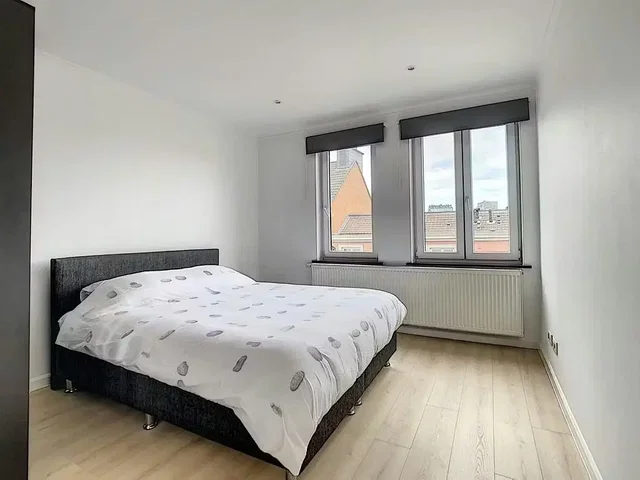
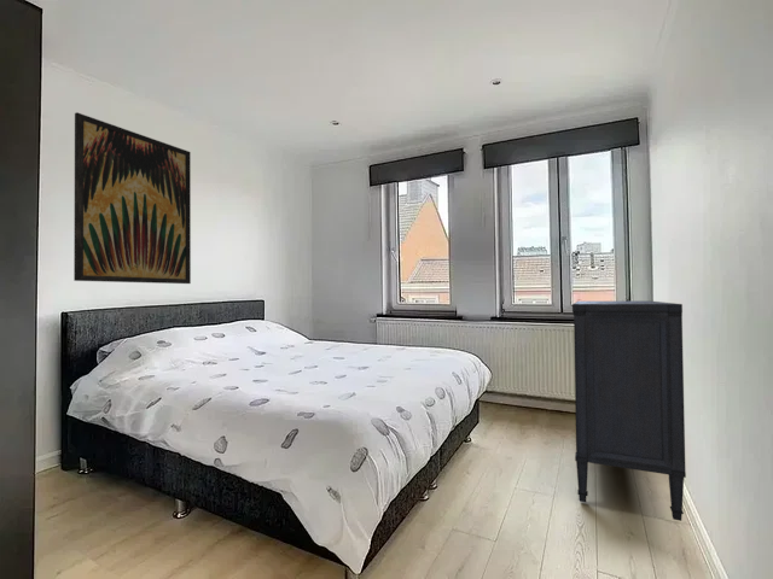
+ wall art [72,111,192,285]
+ dresser [571,299,687,522]
